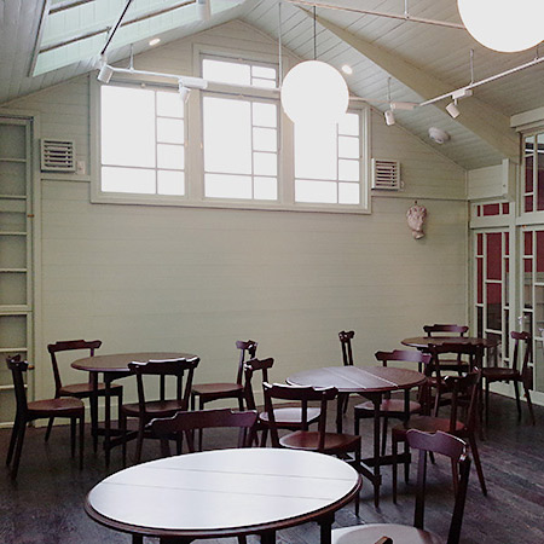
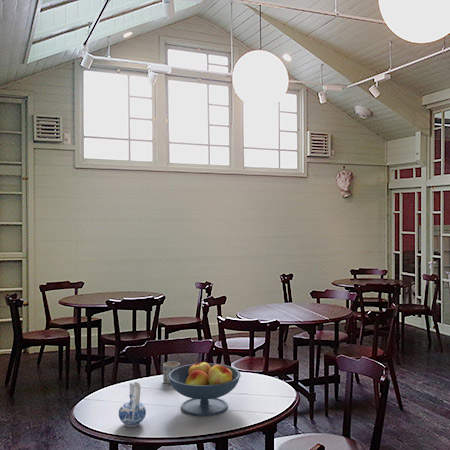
+ mug [162,361,181,385]
+ fruit bowl [168,360,242,417]
+ ceramic pitcher [118,381,147,428]
